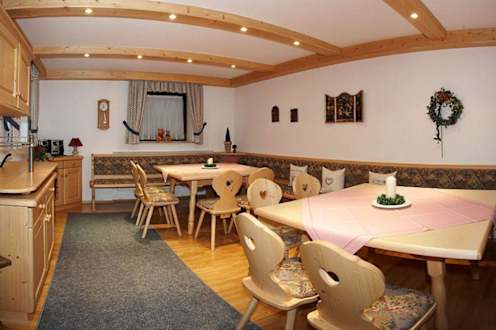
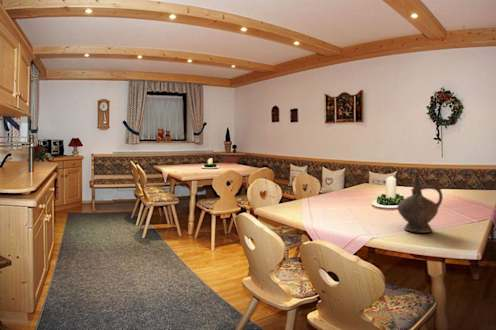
+ ceremonial vessel [396,171,444,234]
